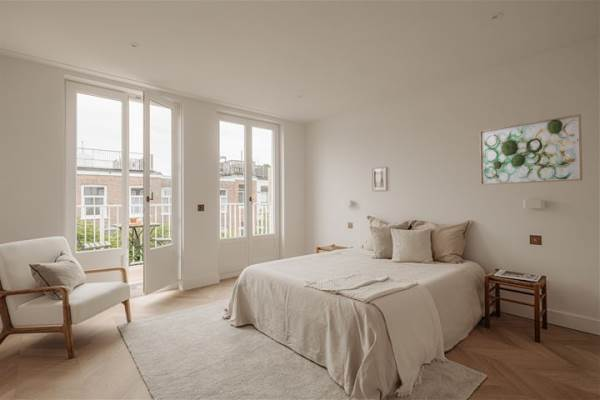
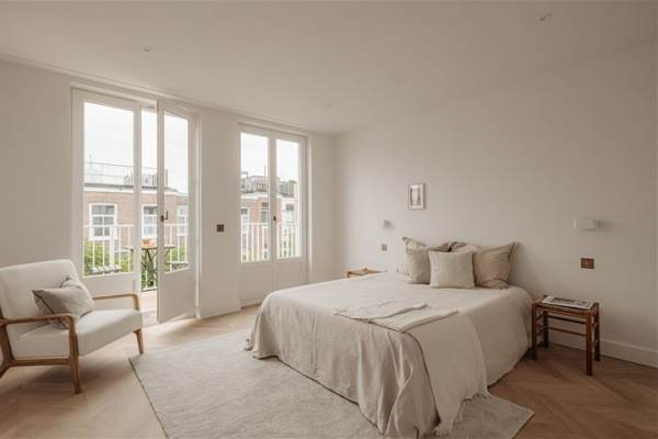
- wall art [478,113,583,186]
